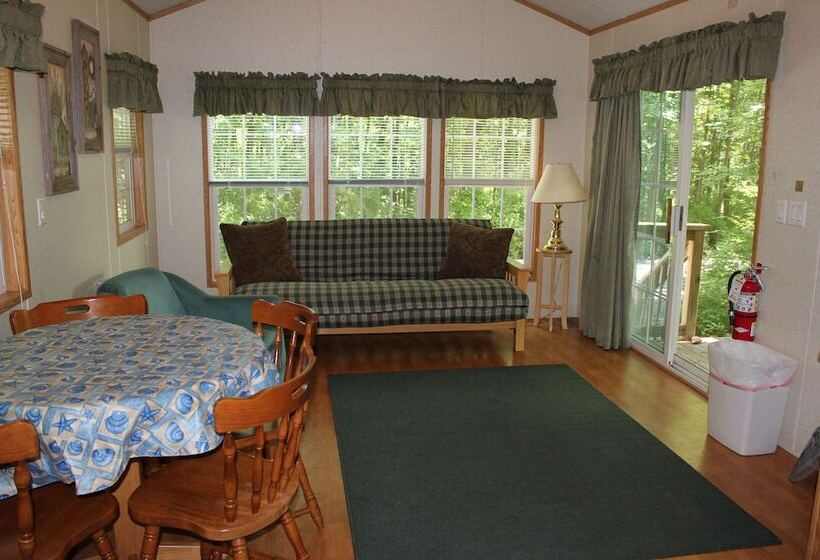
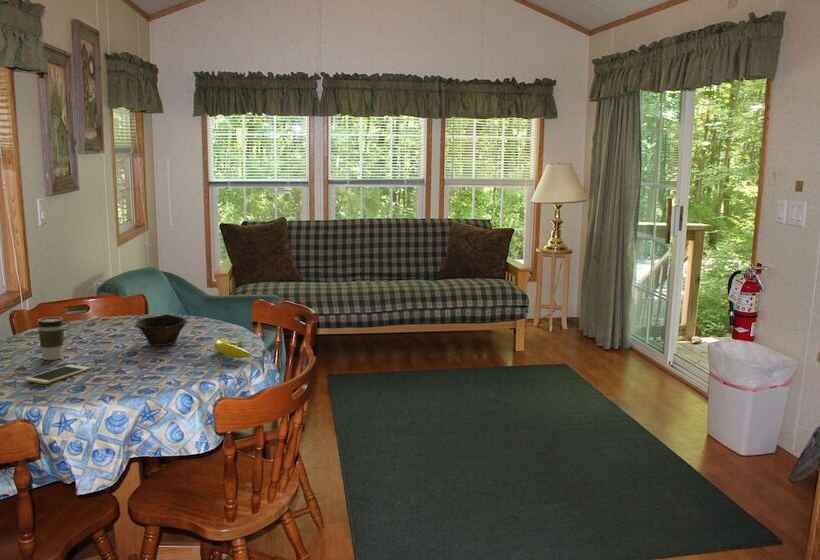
+ bowl [135,313,188,347]
+ coffee cup [36,316,65,361]
+ cell phone [24,364,91,385]
+ banana [213,337,251,359]
